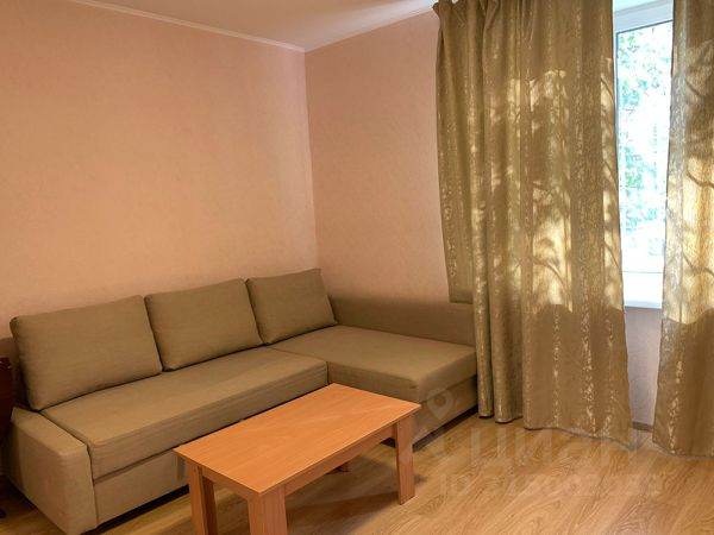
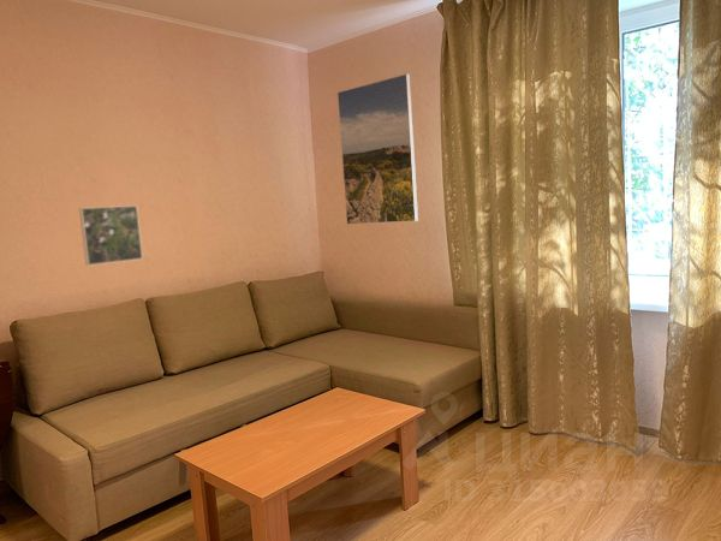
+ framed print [336,72,419,226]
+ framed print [78,204,144,267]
